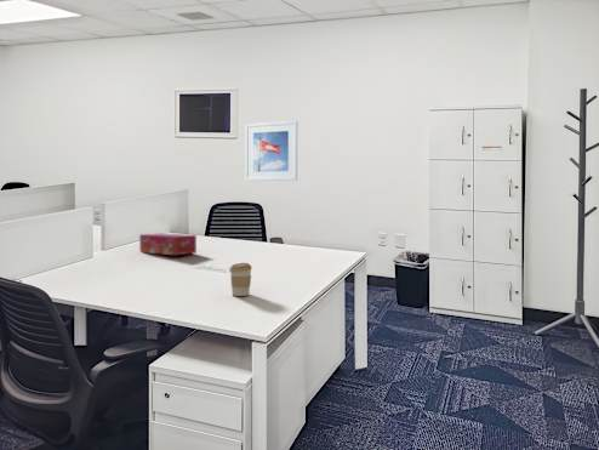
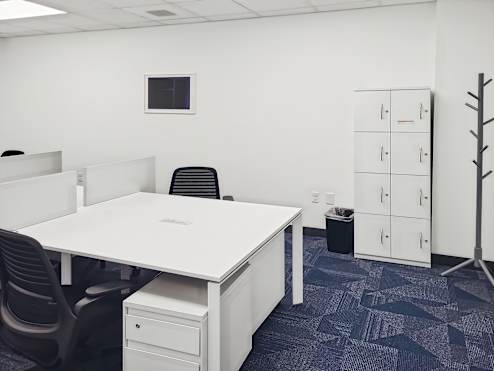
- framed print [244,120,298,182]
- coffee cup [228,262,253,297]
- tissue box [138,232,198,256]
